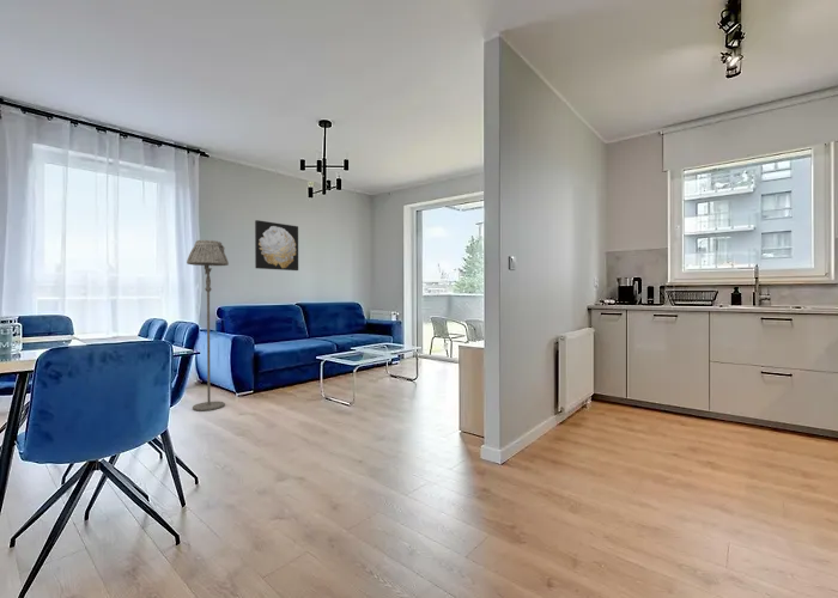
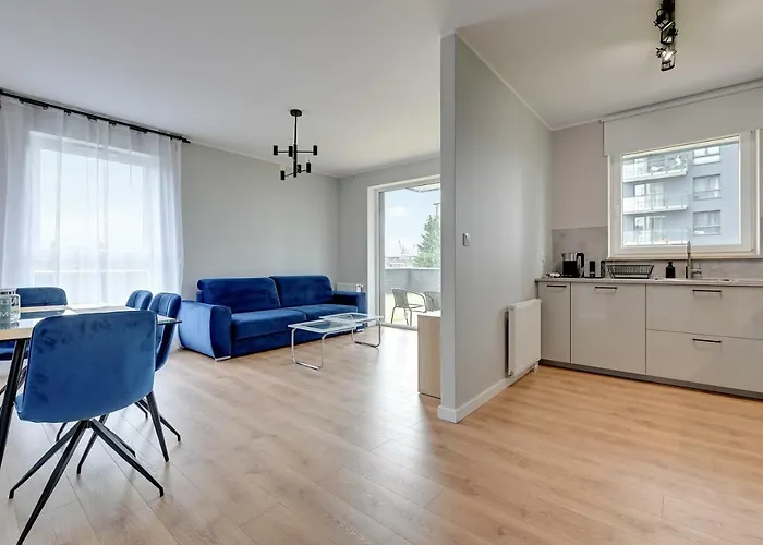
- wall art [254,219,299,271]
- floor lamp [186,239,230,411]
